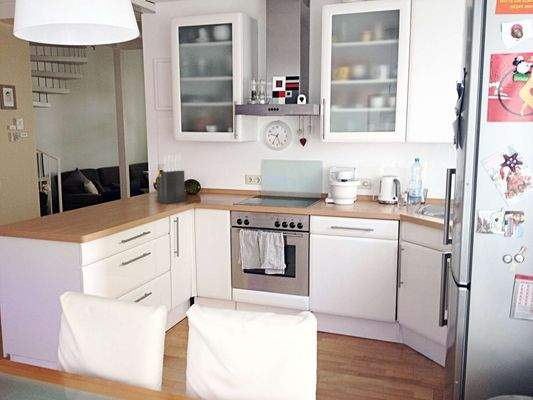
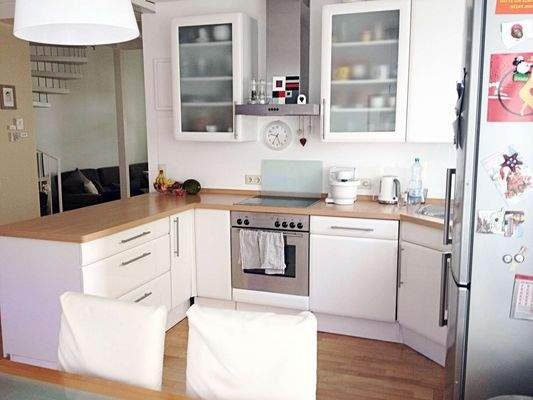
- knife block [156,154,186,205]
